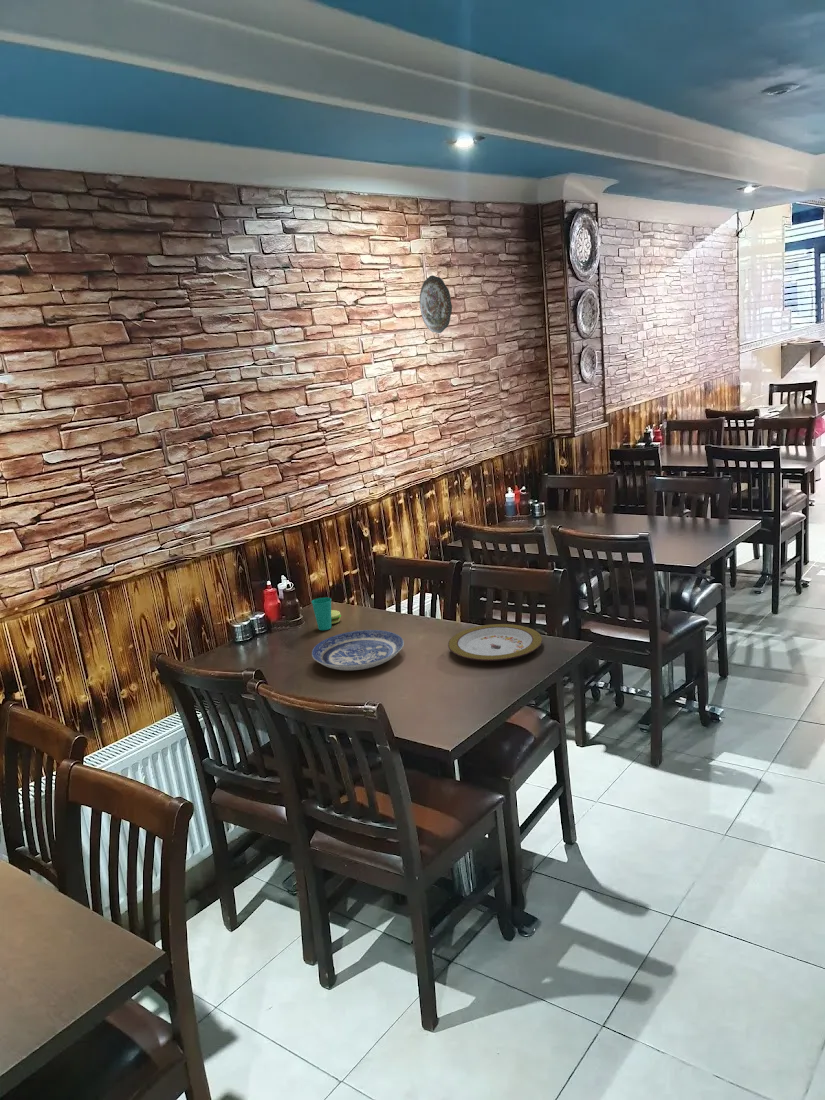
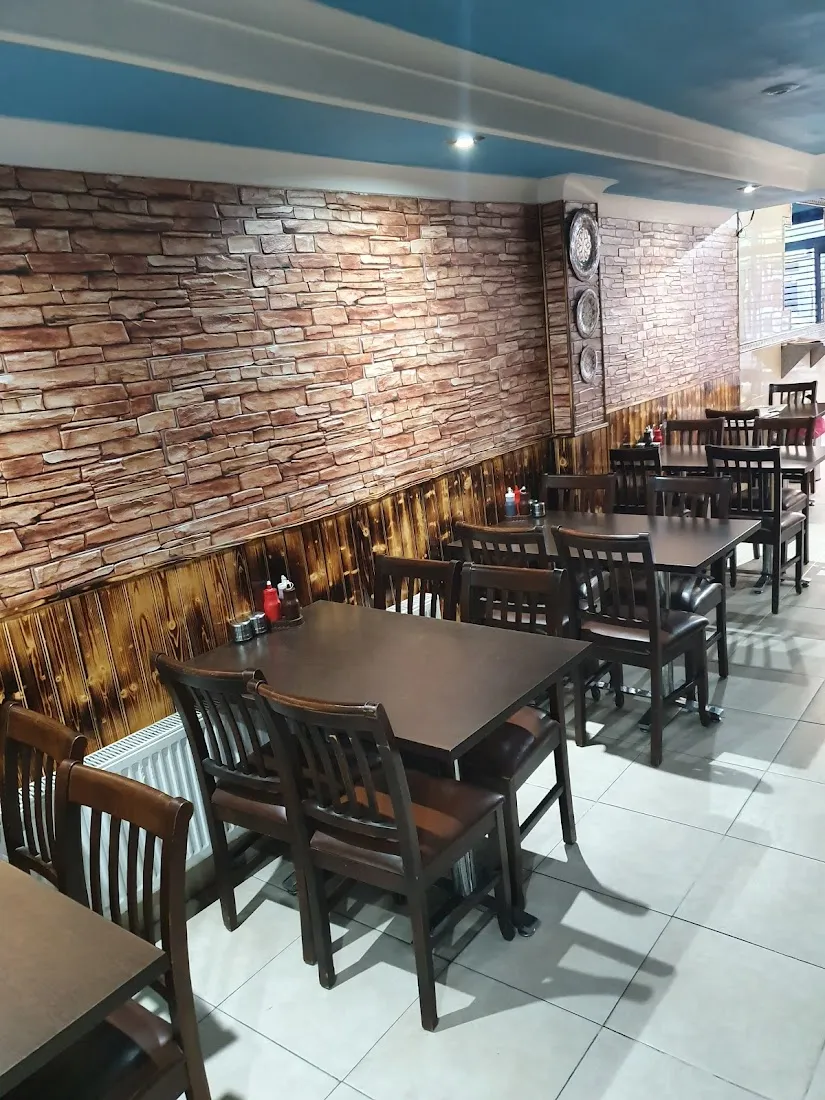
- plate [447,623,544,662]
- plate [311,629,405,671]
- cup [311,597,342,631]
- decorative plate [419,274,453,334]
